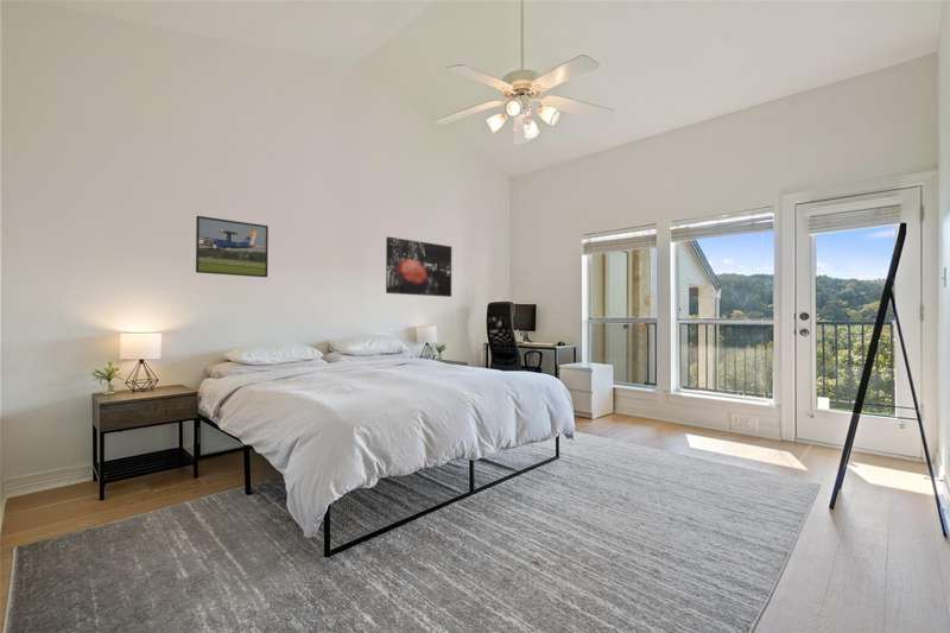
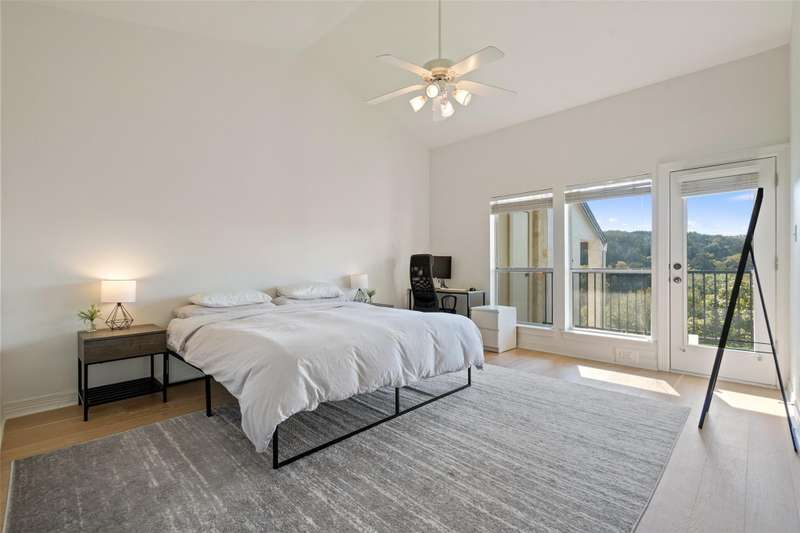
- wall art [385,236,452,298]
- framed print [195,215,270,279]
